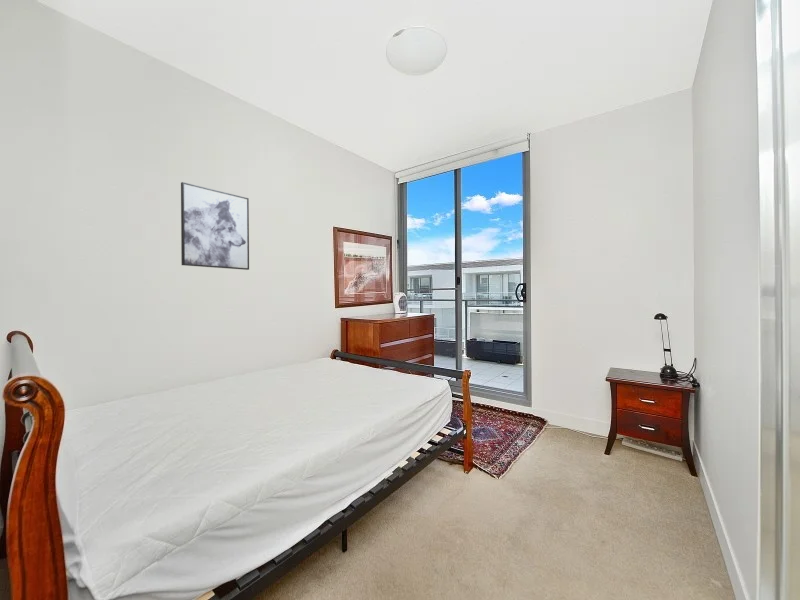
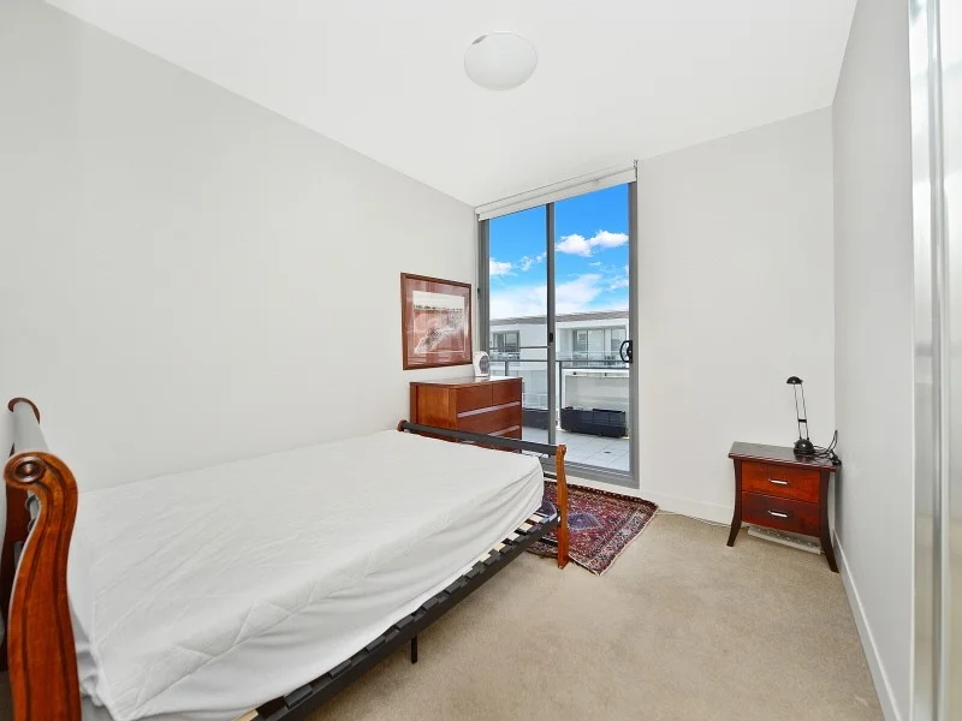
- wall art [180,181,250,271]
